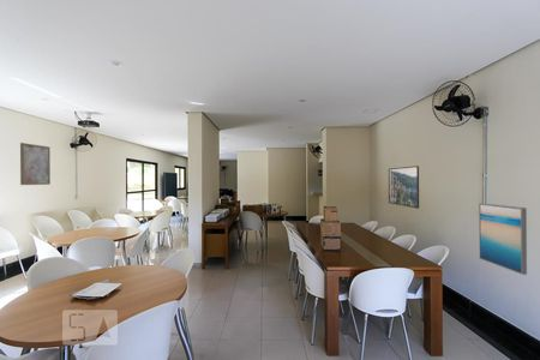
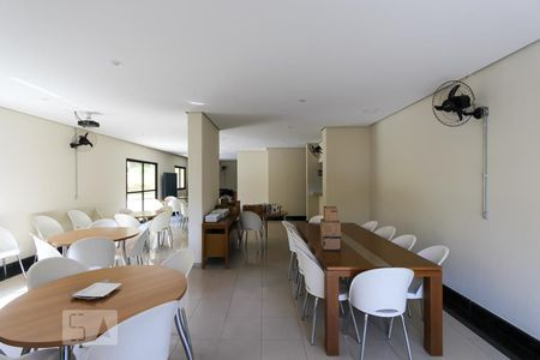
- wall art [478,202,528,276]
- wall art [19,142,52,186]
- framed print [388,164,420,210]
